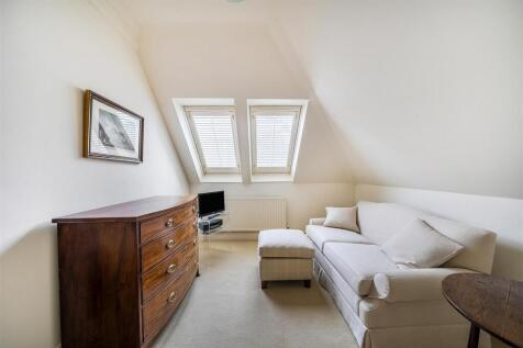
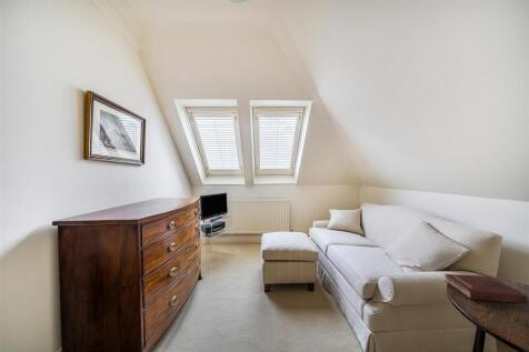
+ hardback book [443,273,529,304]
